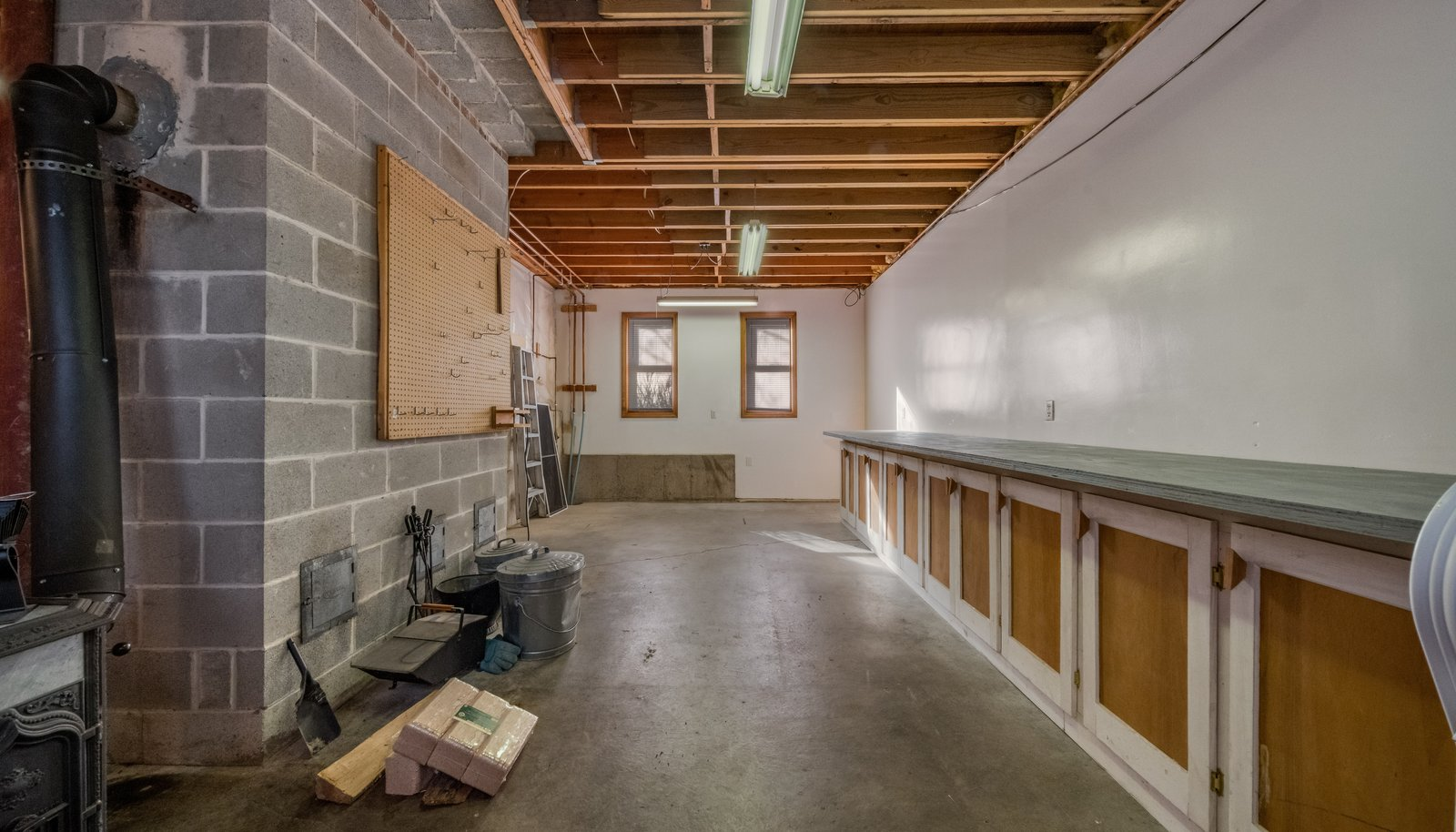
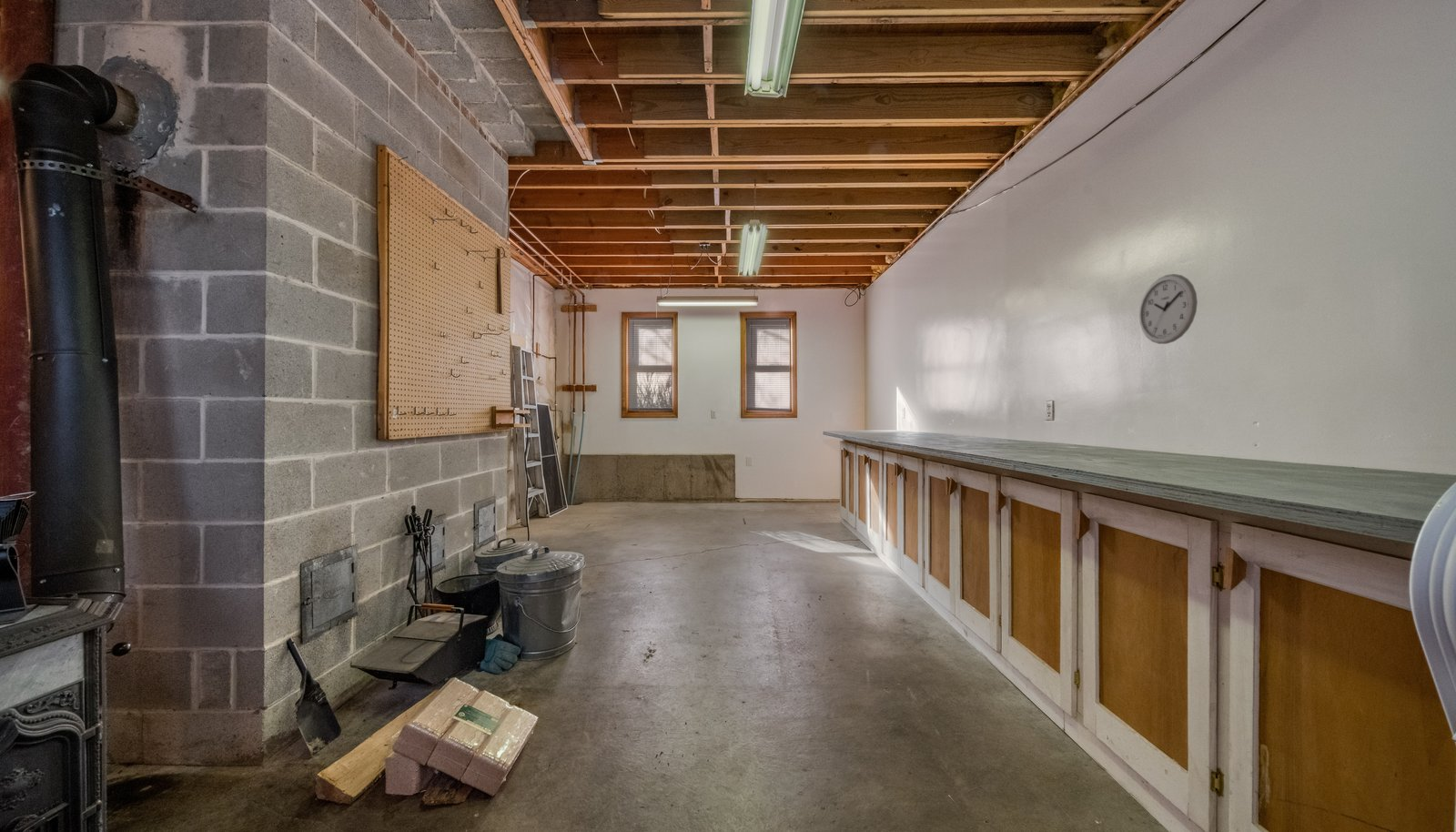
+ wall clock [1138,273,1198,345]
